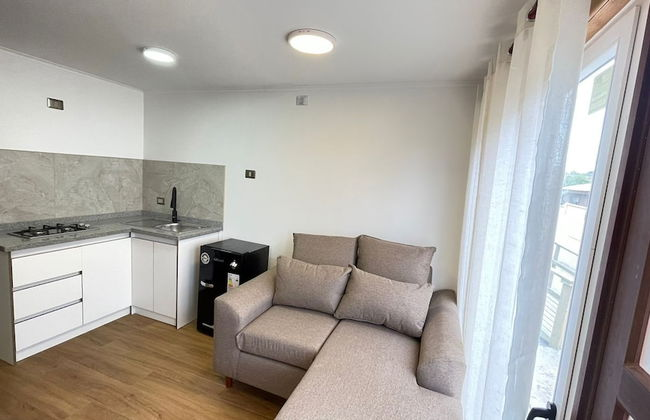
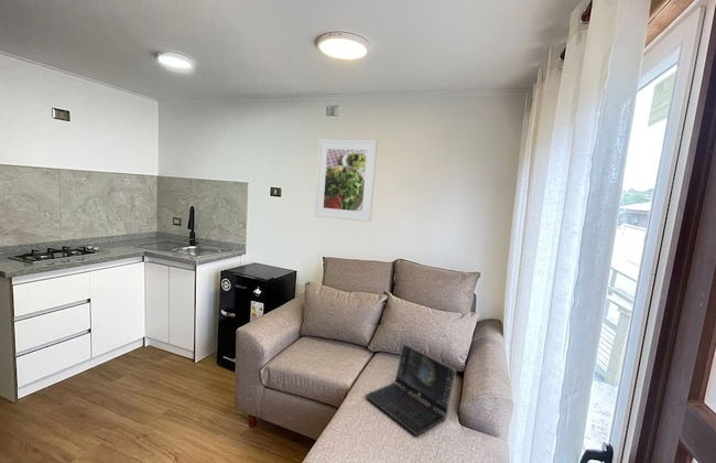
+ laptop [364,342,457,437]
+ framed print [313,138,379,223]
